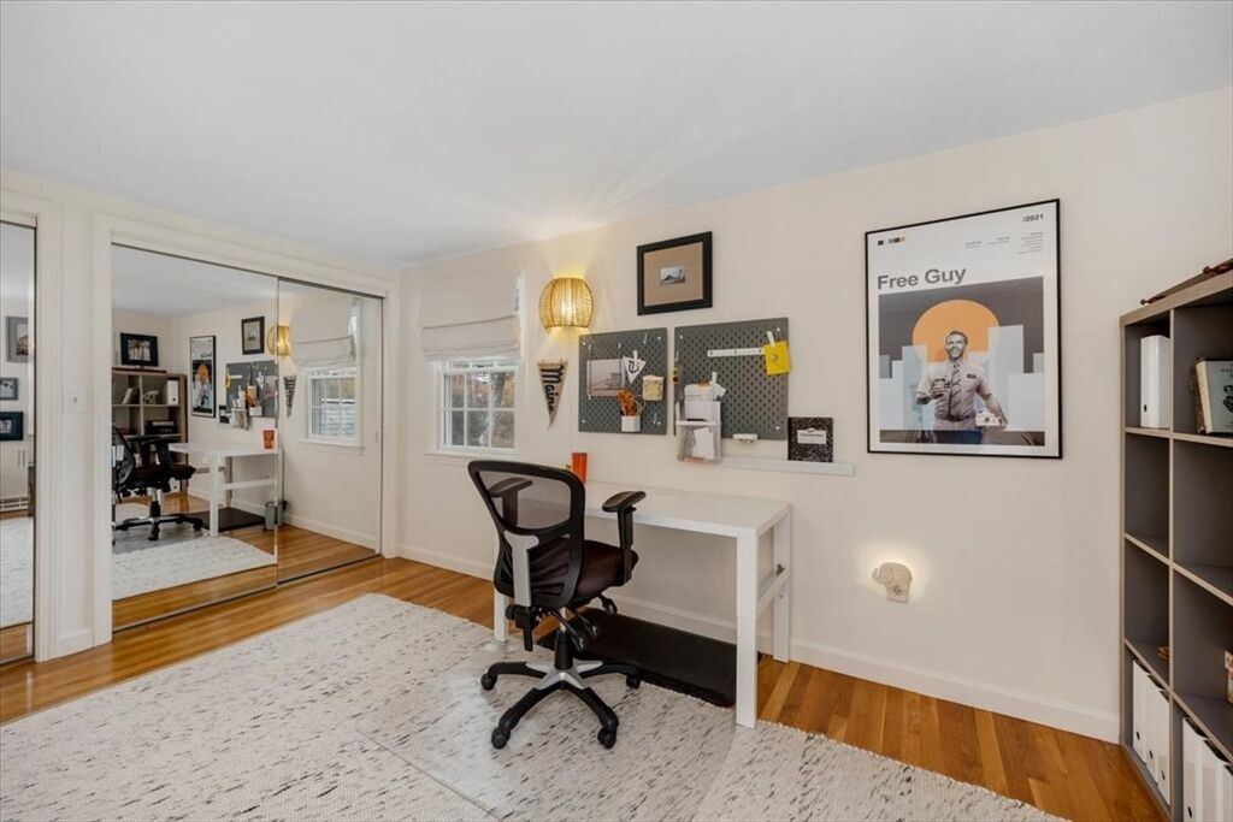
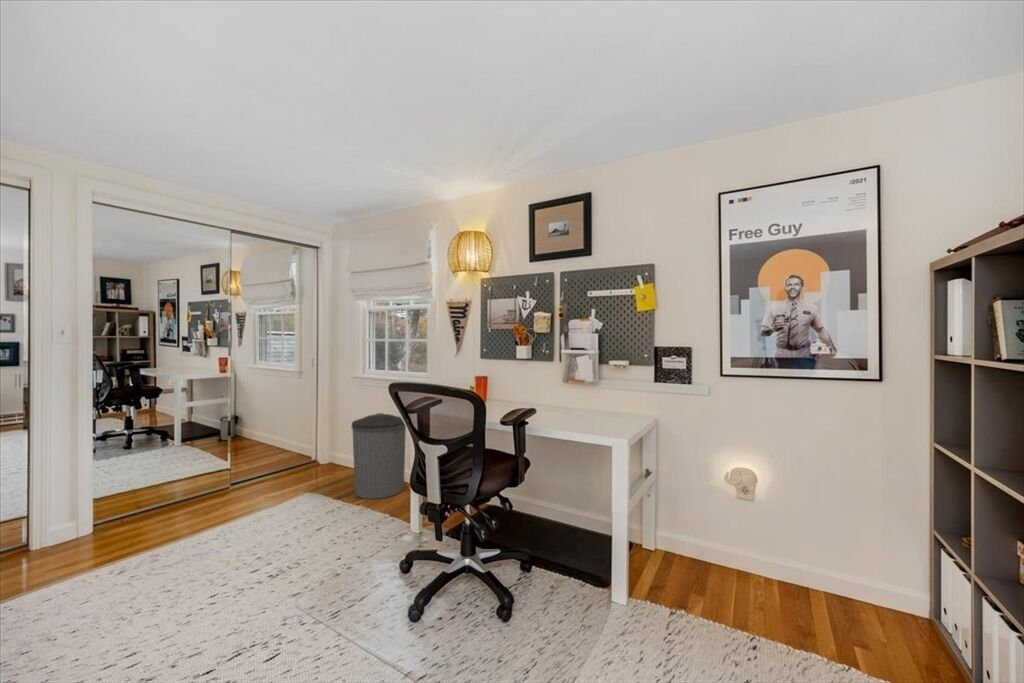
+ trash can [351,412,407,500]
